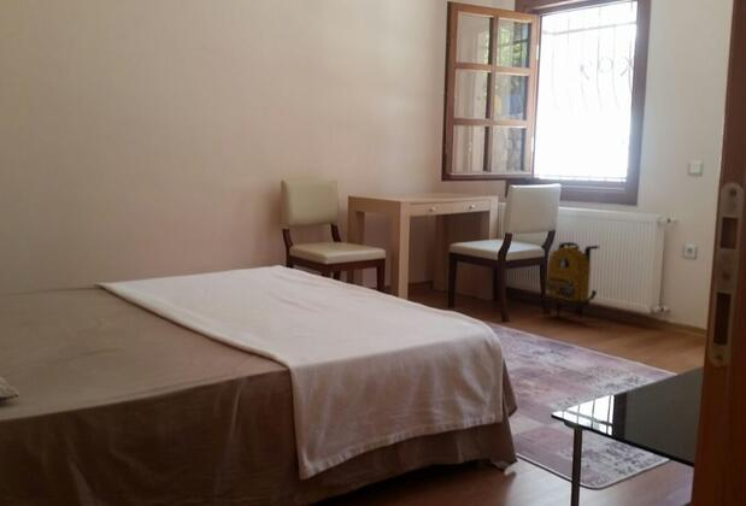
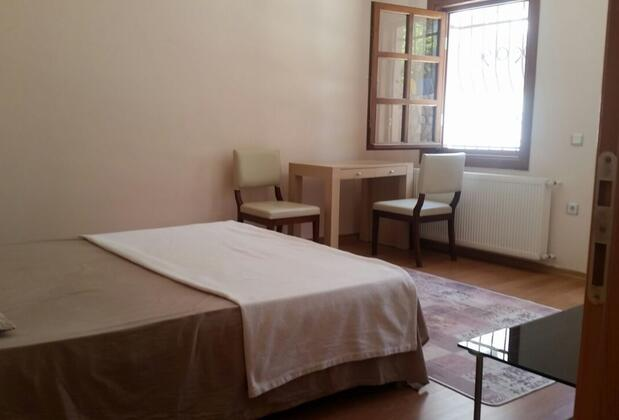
- backpack [542,241,600,318]
